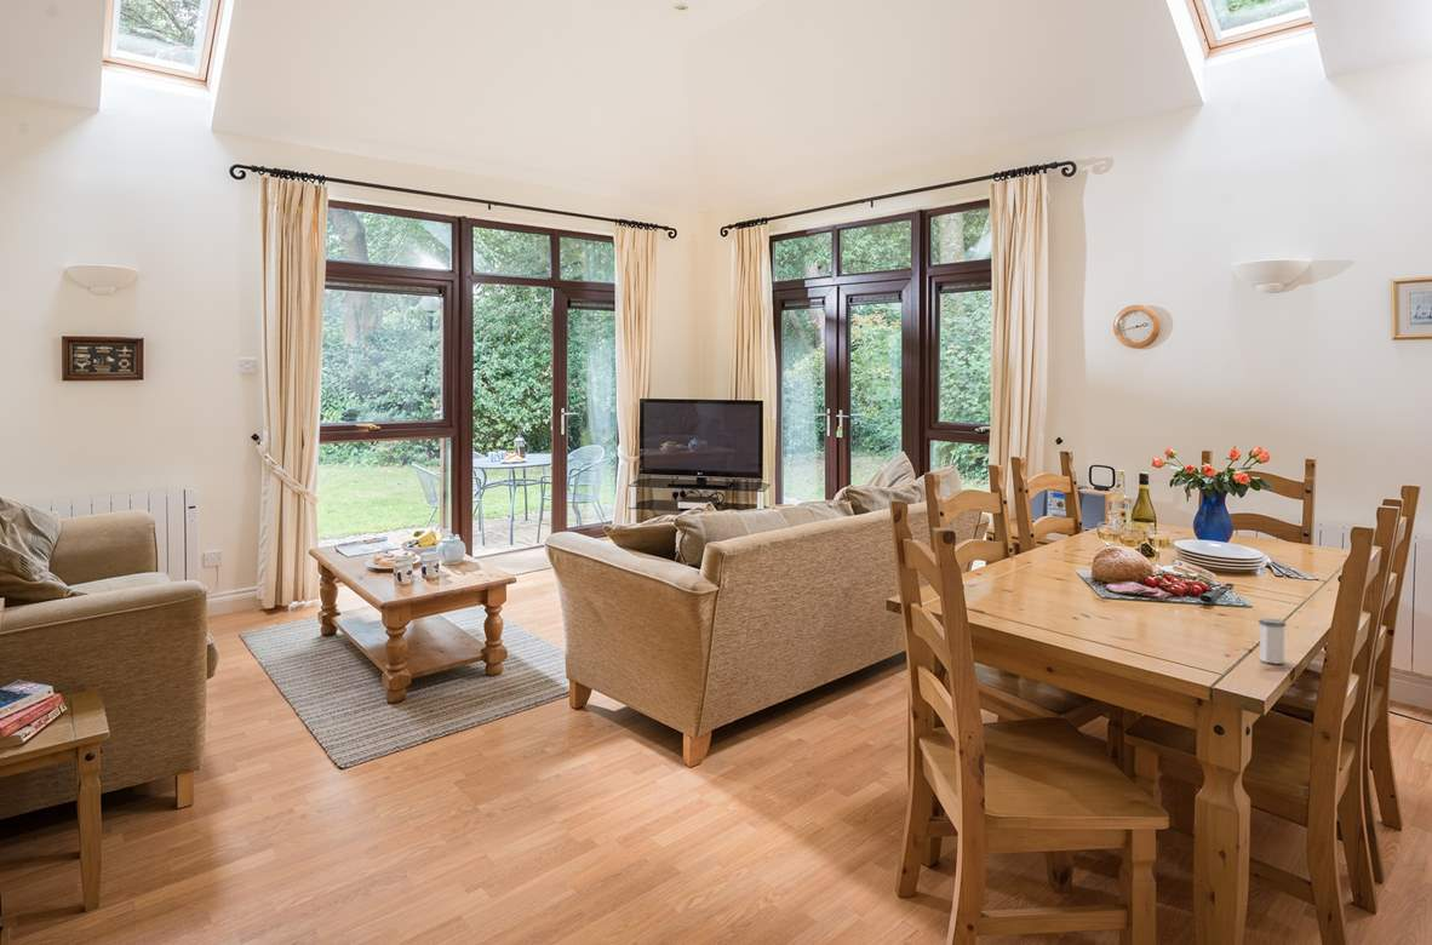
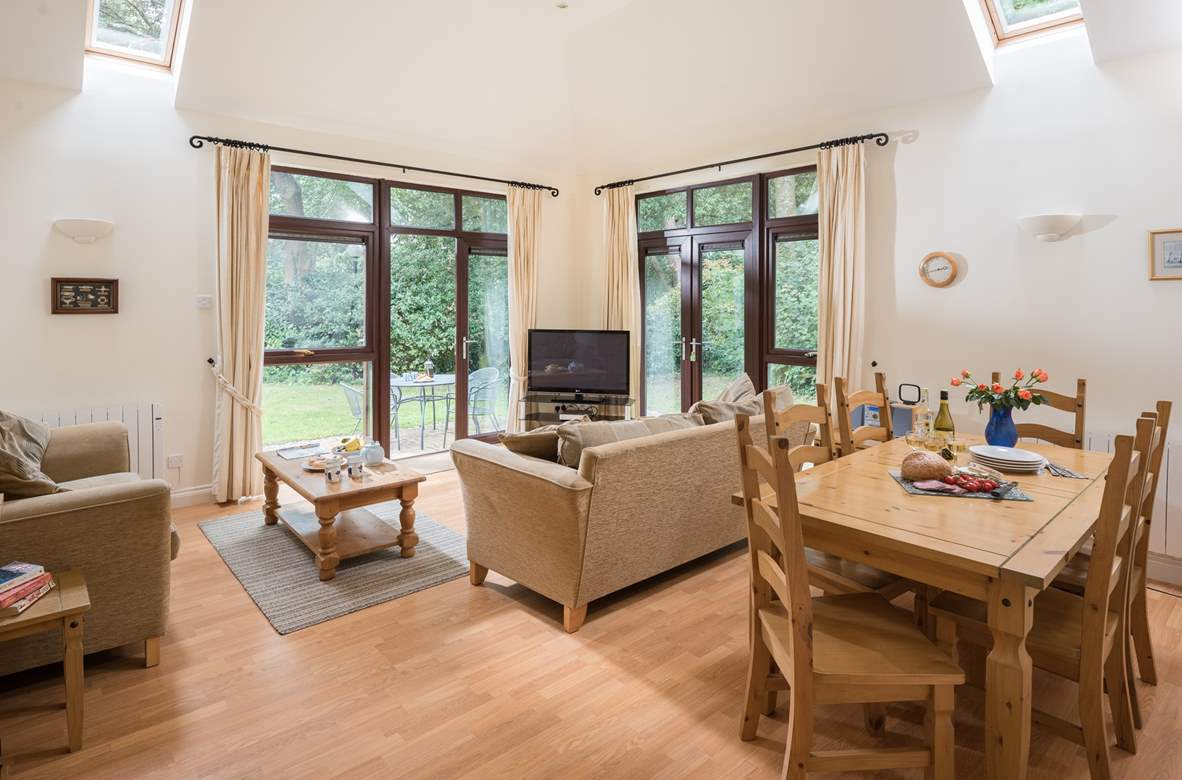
- salt shaker [1258,617,1287,665]
